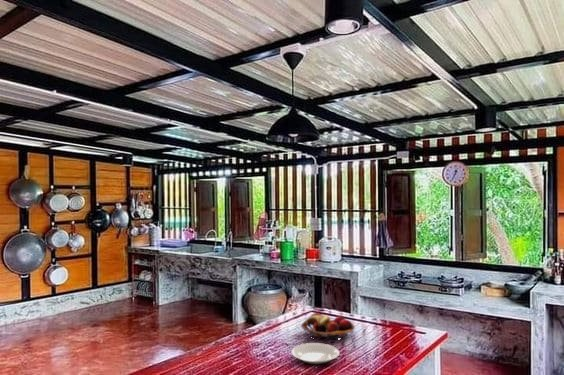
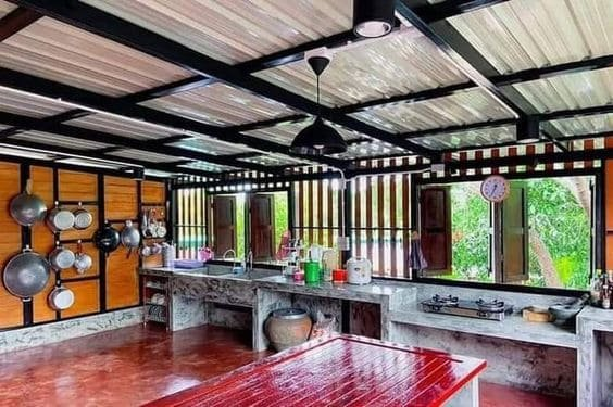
- plate [291,342,340,366]
- fruit basket [300,312,356,341]
